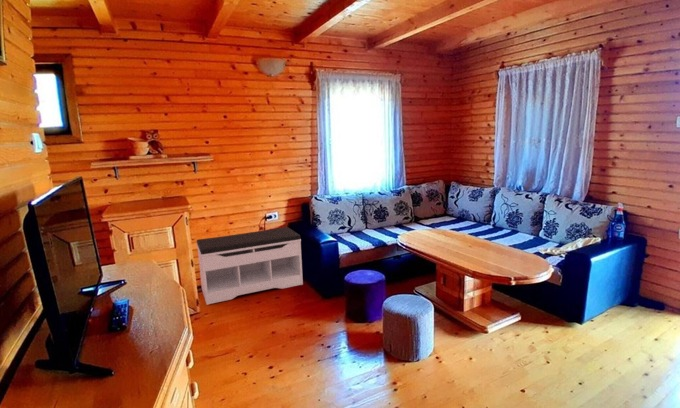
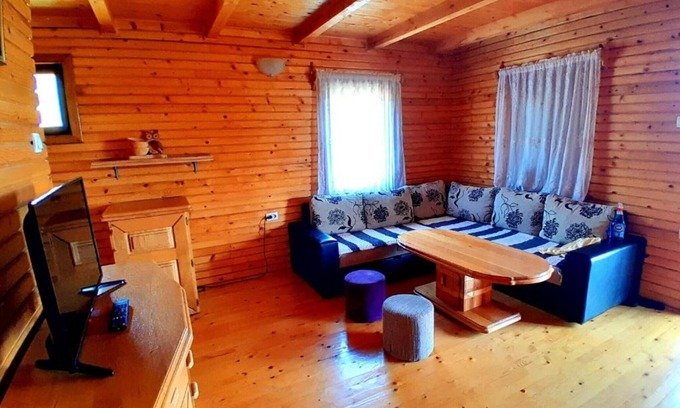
- bench [196,226,304,306]
